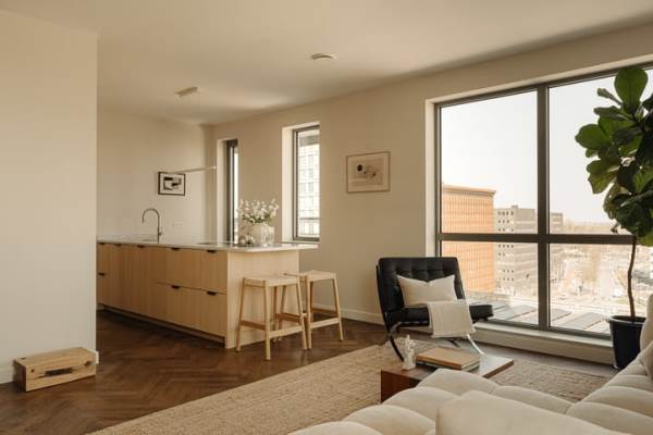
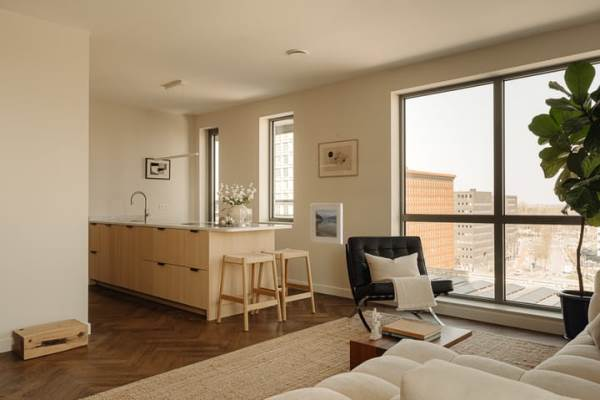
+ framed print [310,202,344,245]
